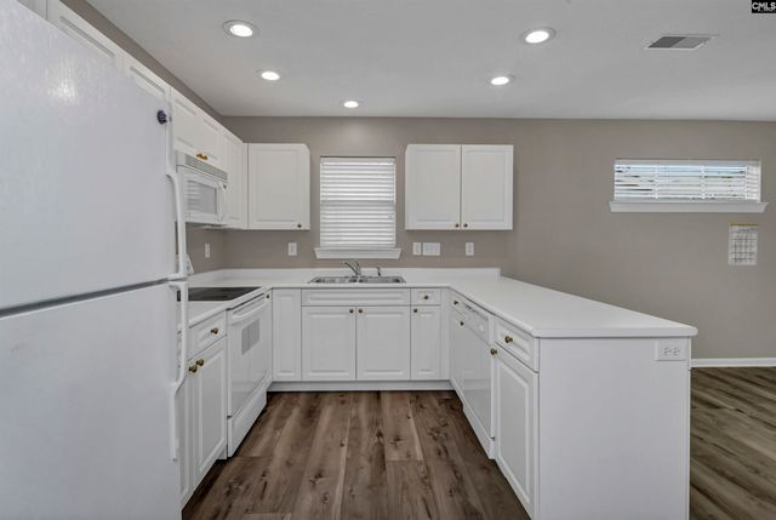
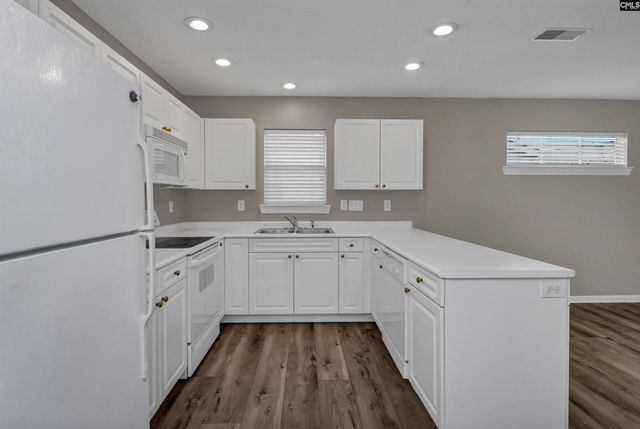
- calendar [728,213,760,265]
